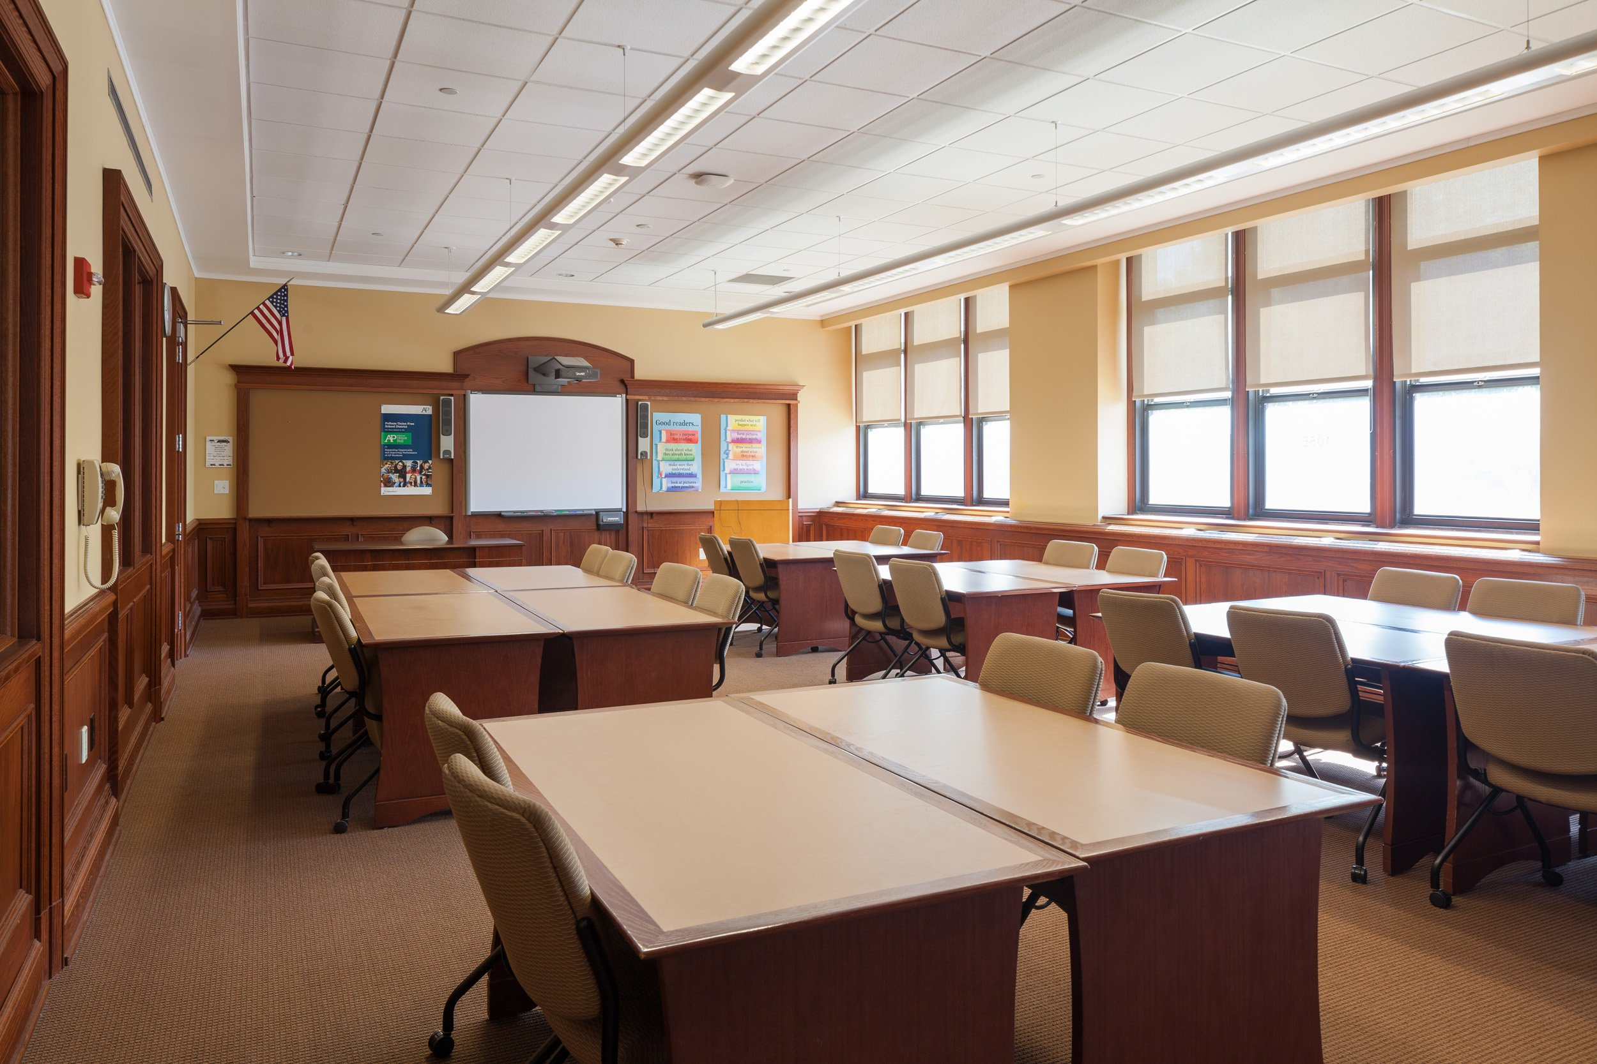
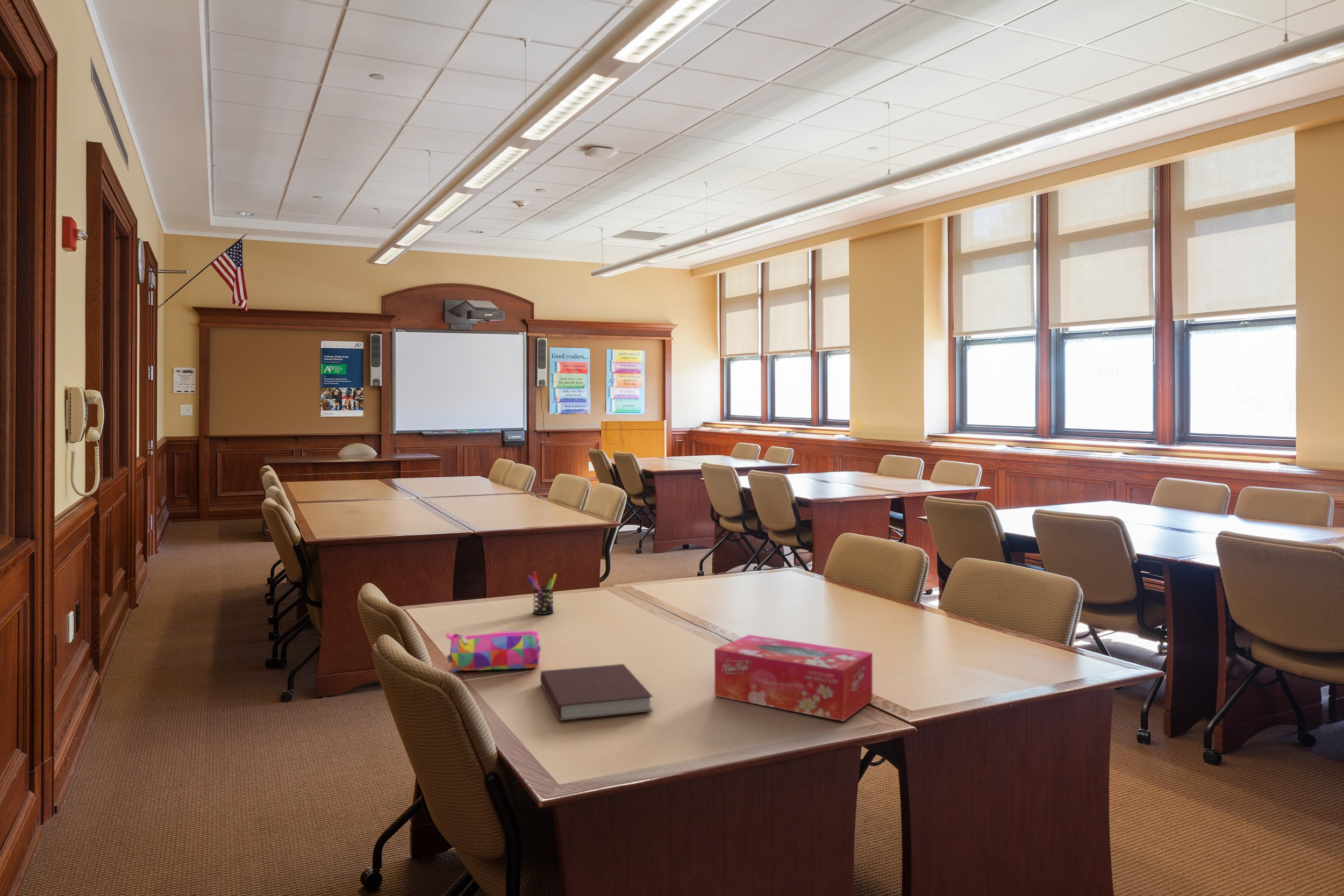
+ notebook [540,663,654,721]
+ pencil case [446,630,542,672]
+ pen holder [527,571,557,615]
+ tissue box [714,634,873,722]
